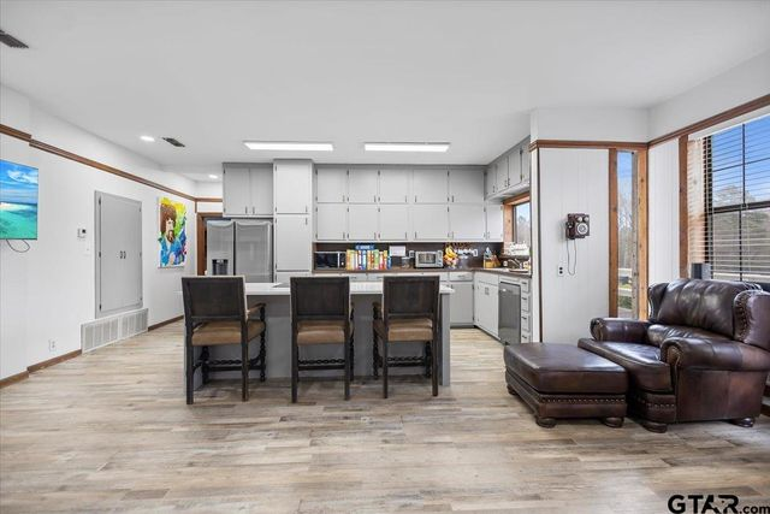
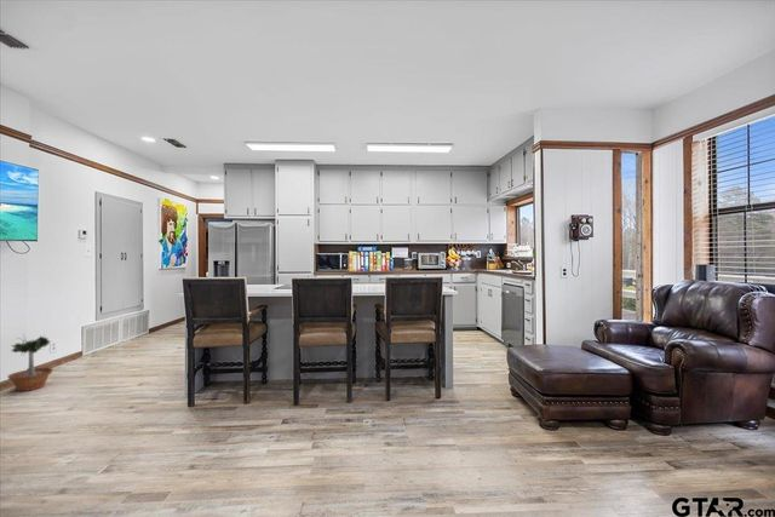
+ potted tree [6,333,54,392]
